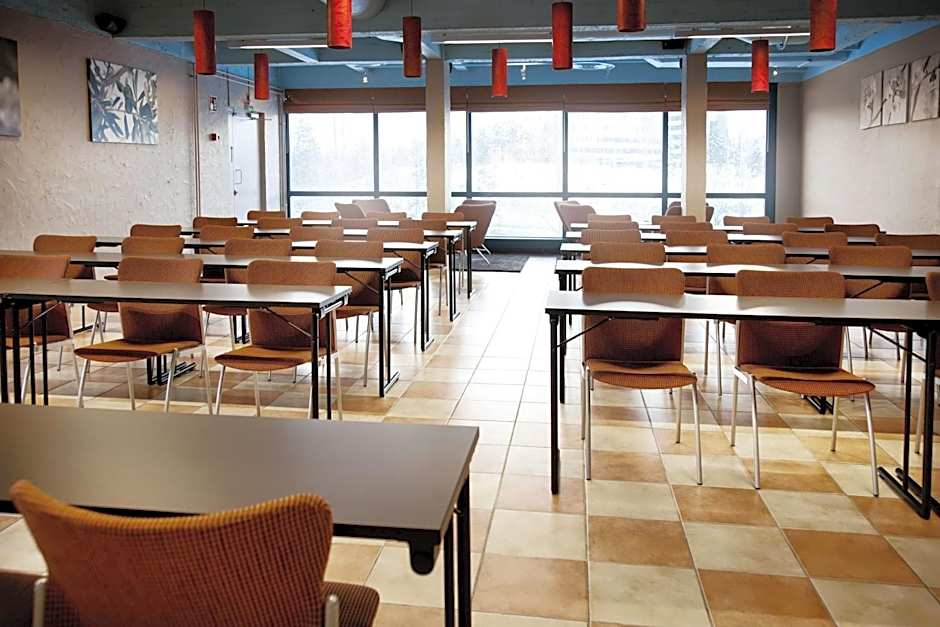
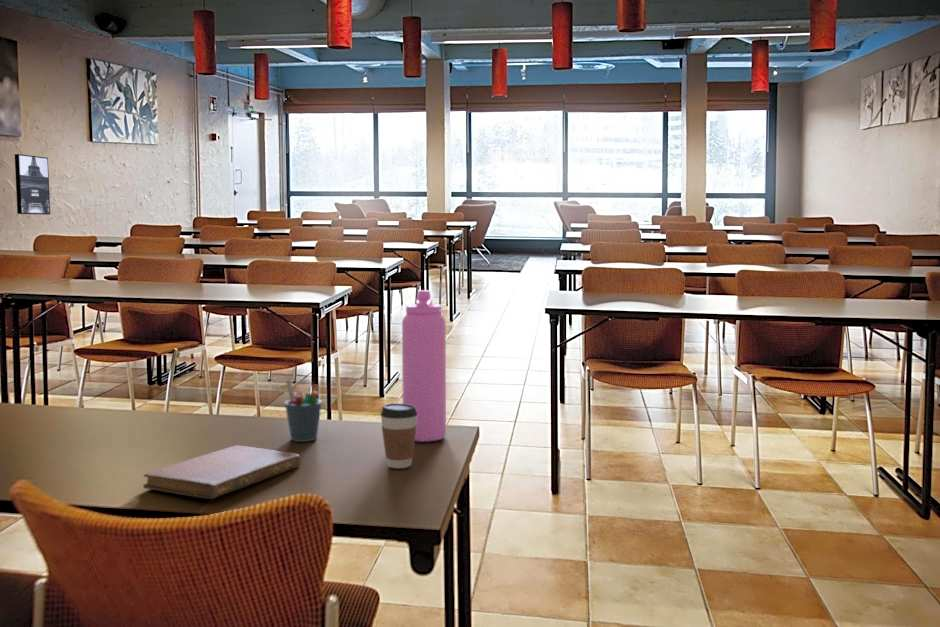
+ pen holder [284,379,323,443]
+ notebook [142,445,302,500]
+ wall art [14,153,51,216]
+ coffee cup [379,402,418,469]
+ water bottle [401,289,447,443]
